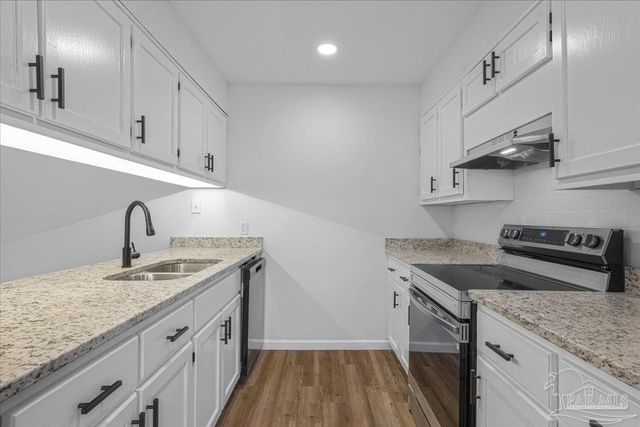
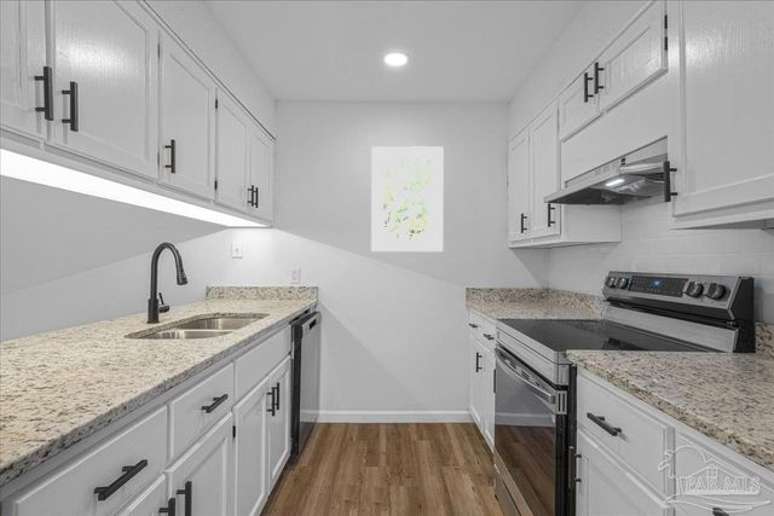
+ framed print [370,145,444,253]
